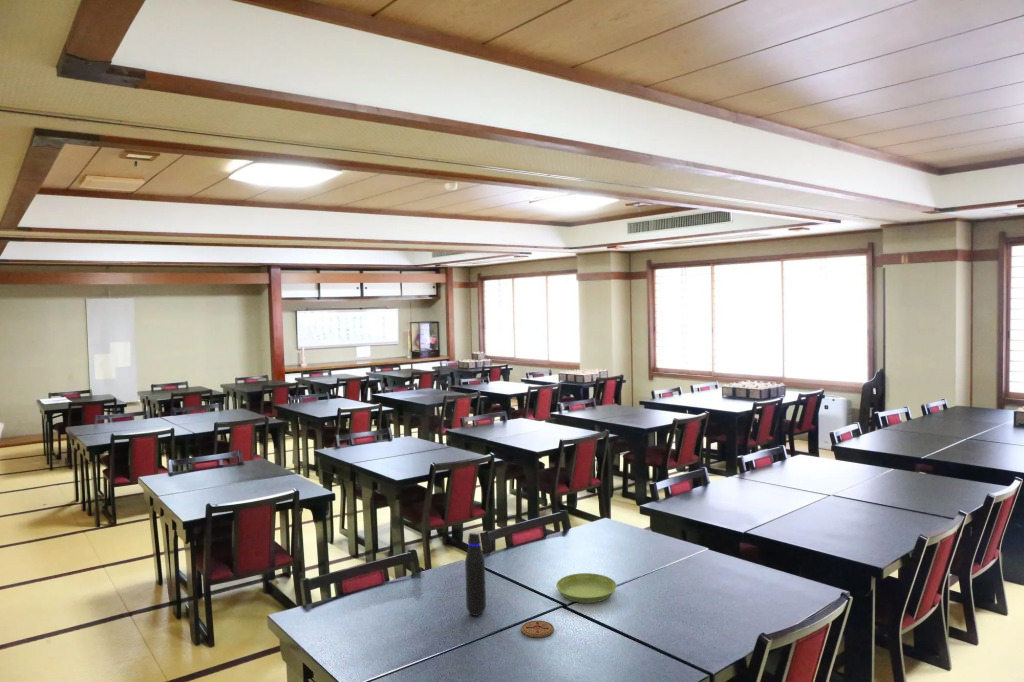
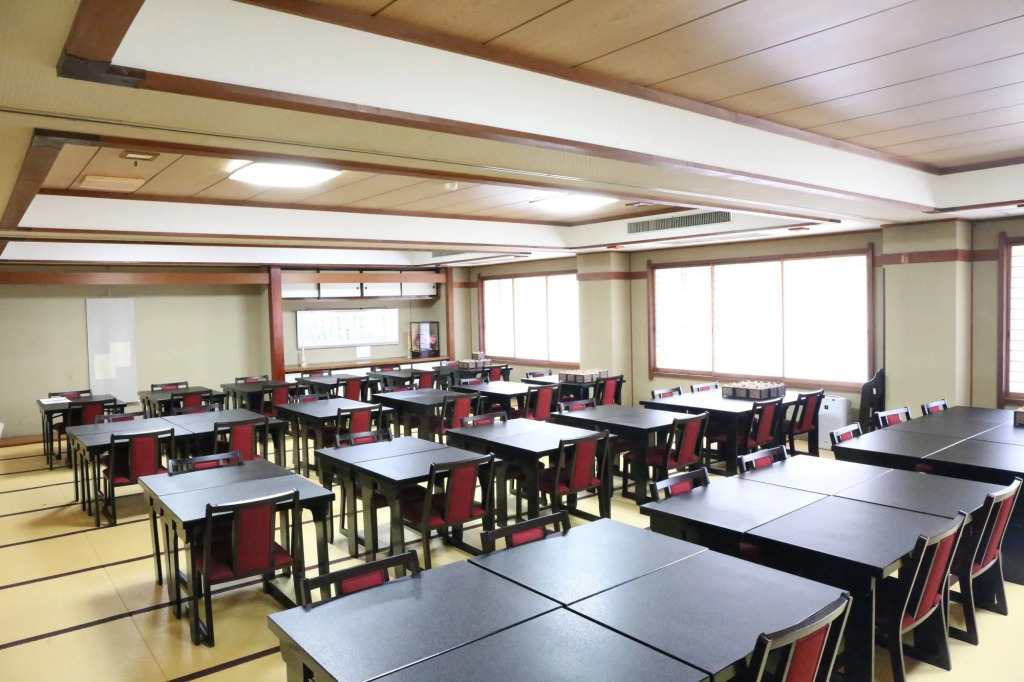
- saucer [555,572,618,604]
- water bottle [464,531,487,617]
- coaster [520,620,555,638]
